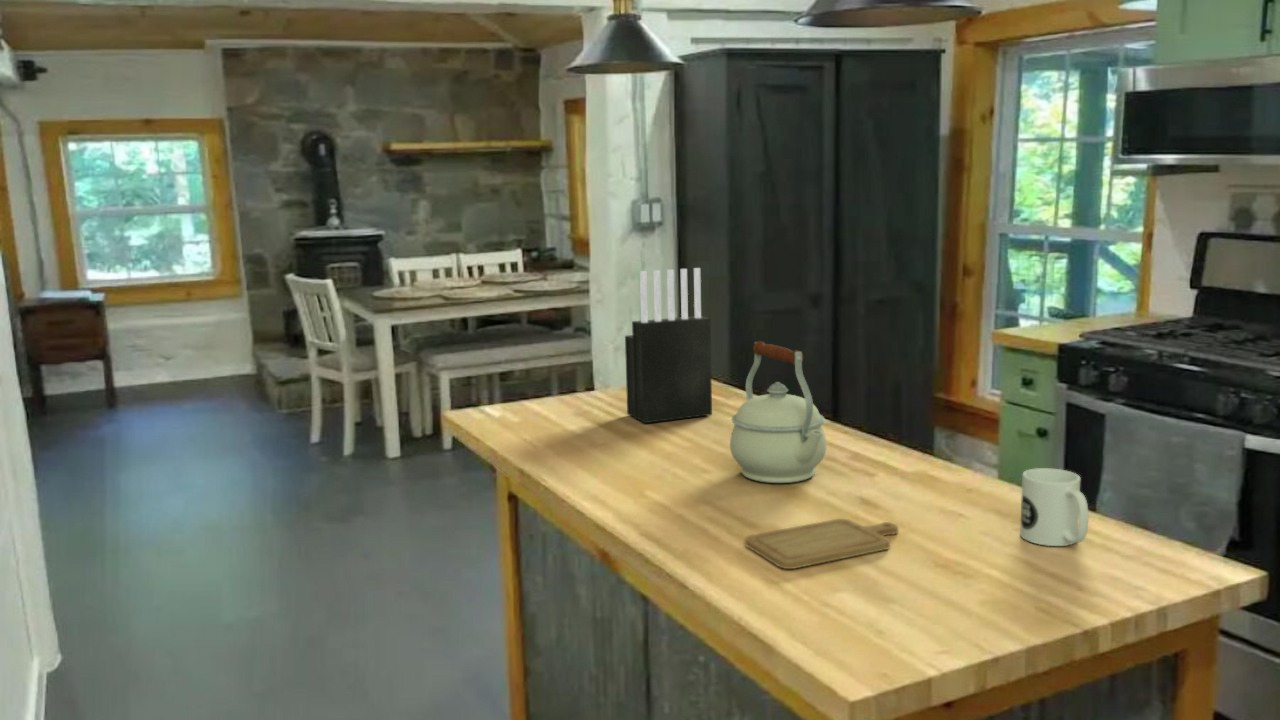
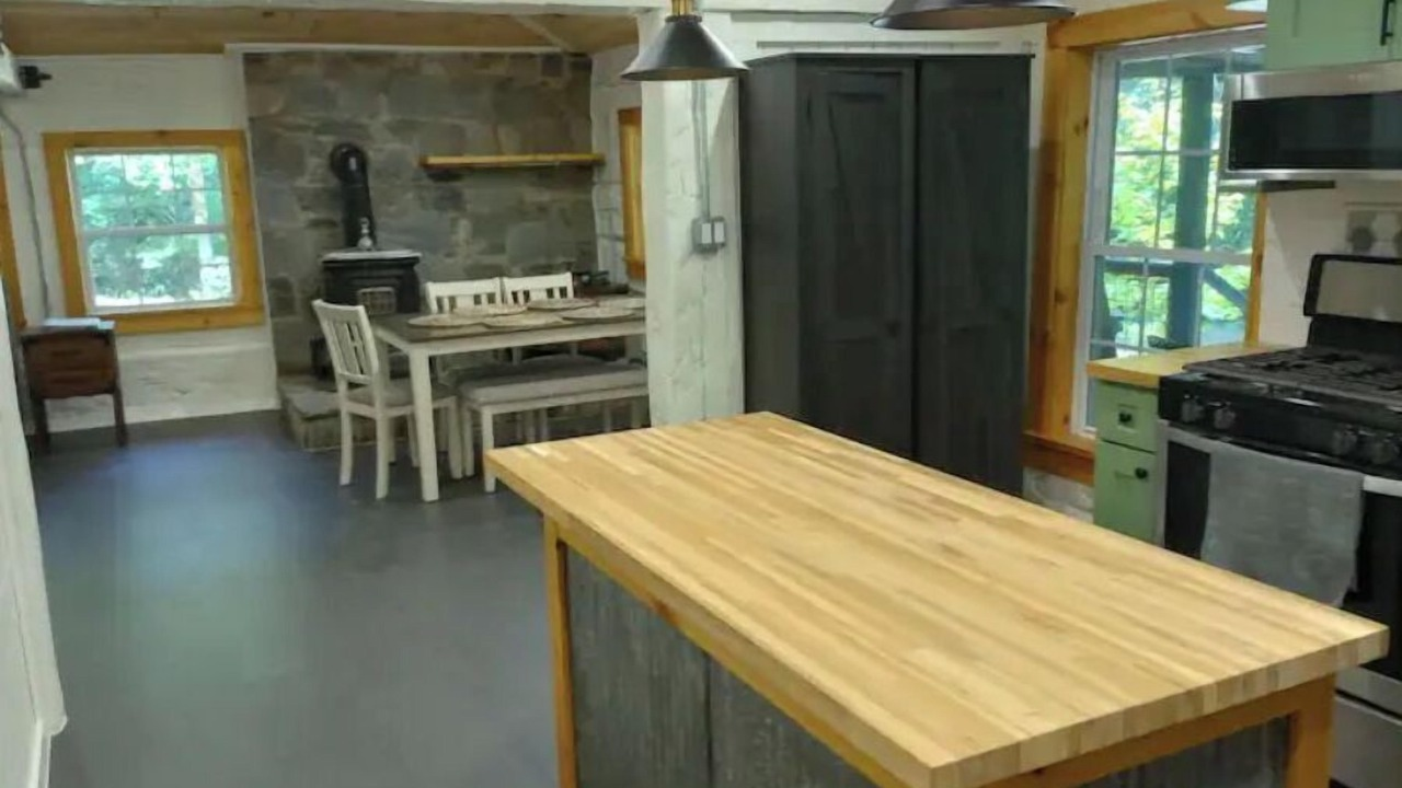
- knife block [624,267,713,424]
- chopping board [744,518,899,570]
- mug [1019,467,1089,547]
- kettle [729,340,827,484]
